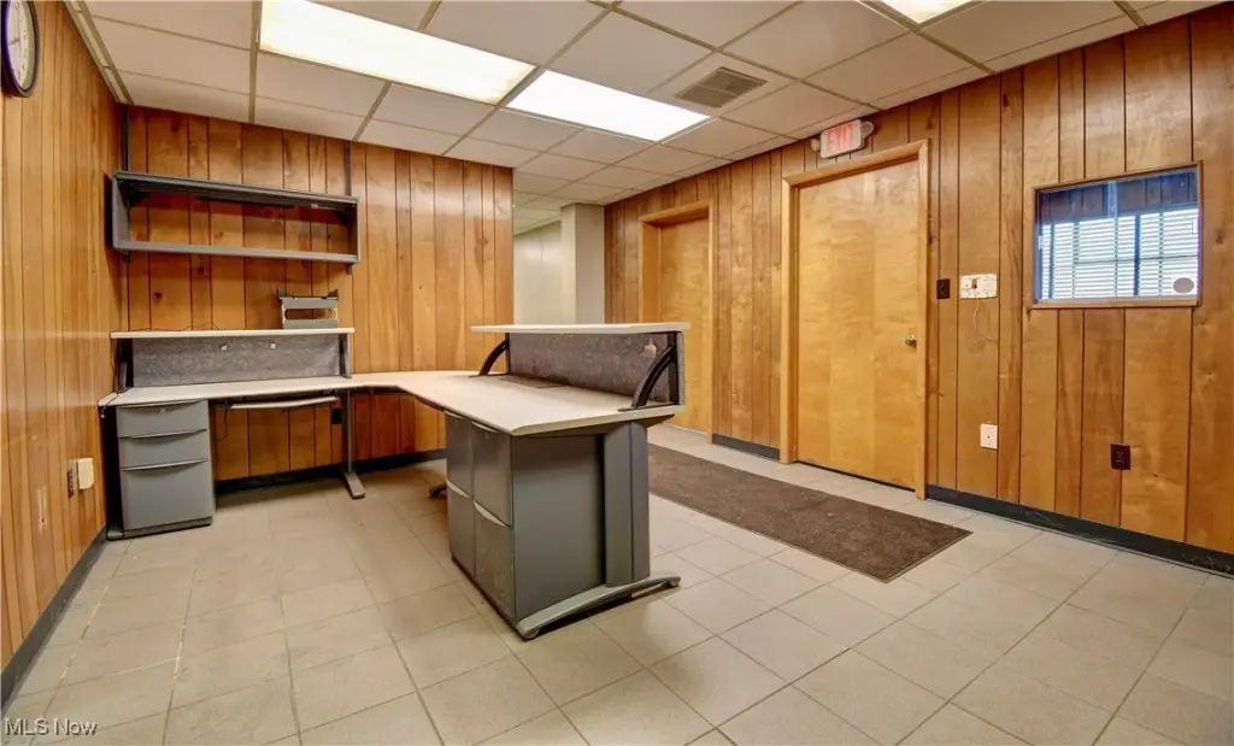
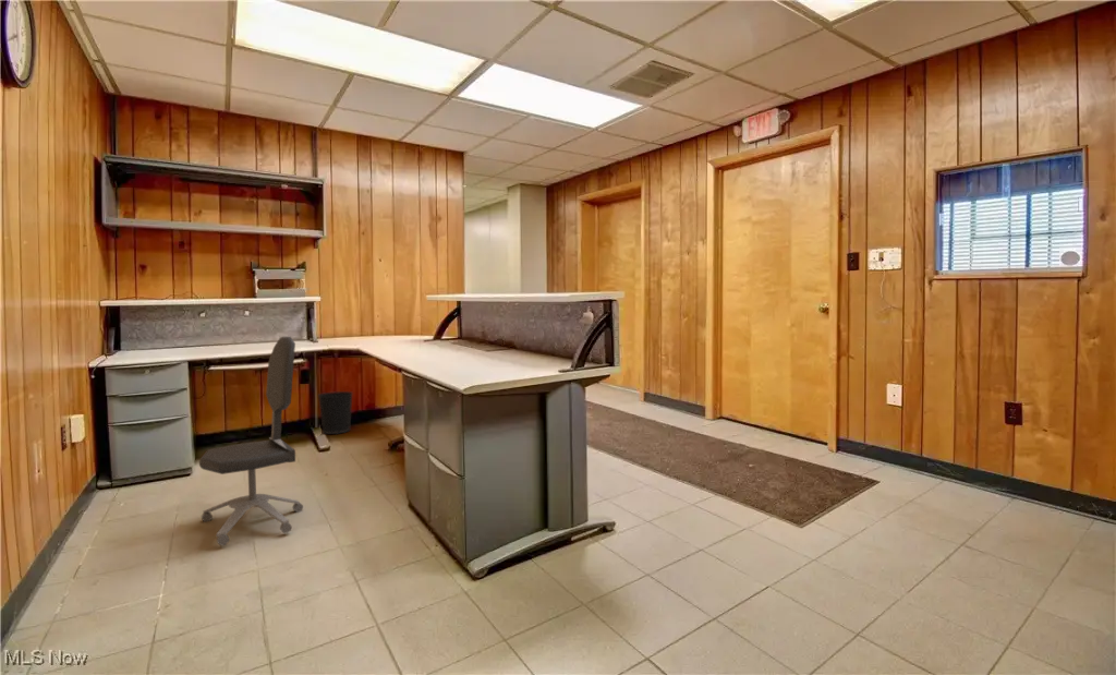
+ wastebasket [317,390,354,435]
+ office chair [198,336,304,546]
